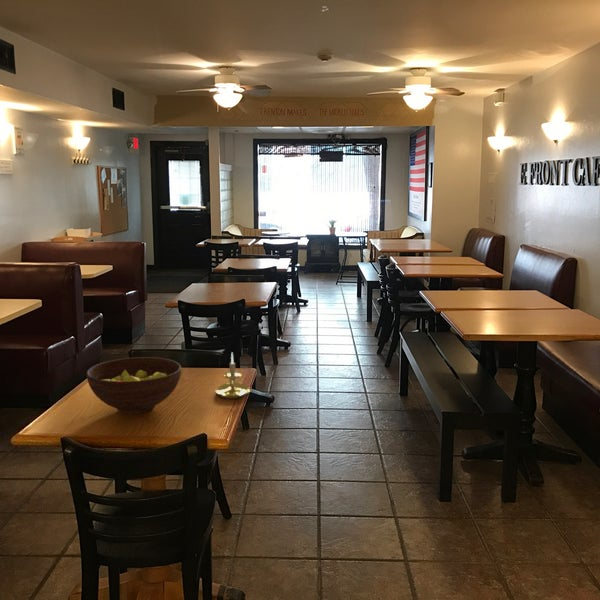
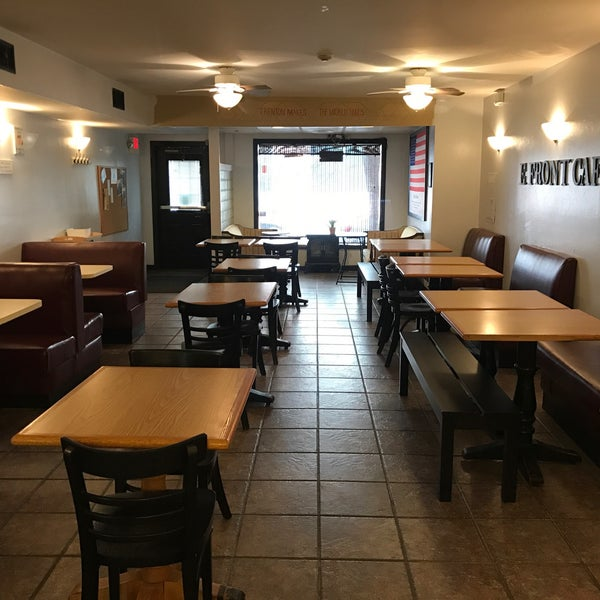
- fruit bowl [86,356,182,415]
- candle holder [214,352,251,400]
